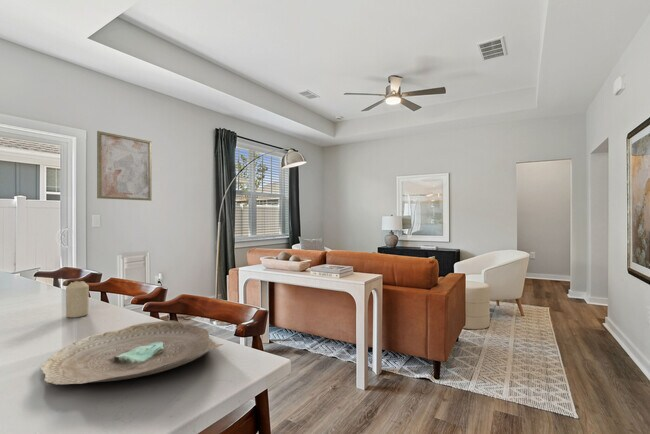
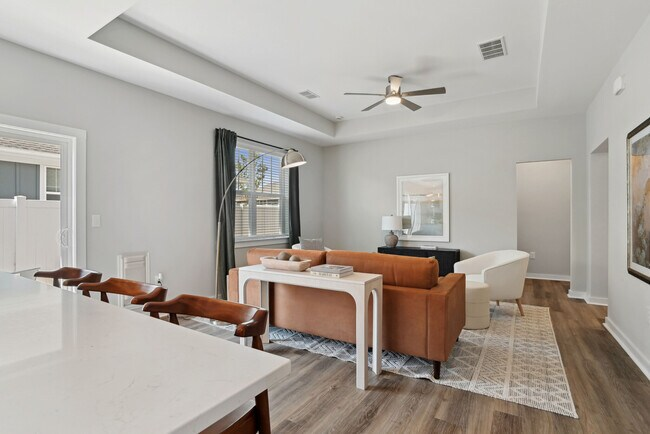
- wall art [96,130,153,202]
- decorative bowl [40,320,225,385]
- candle [65,280,90,318]
